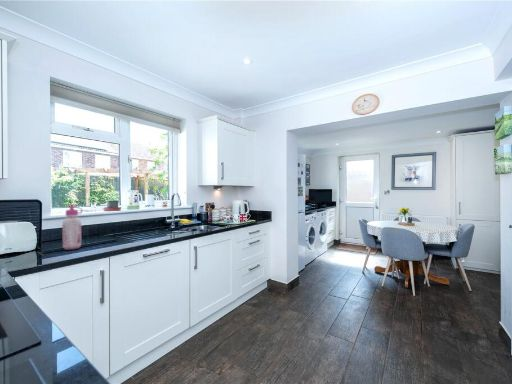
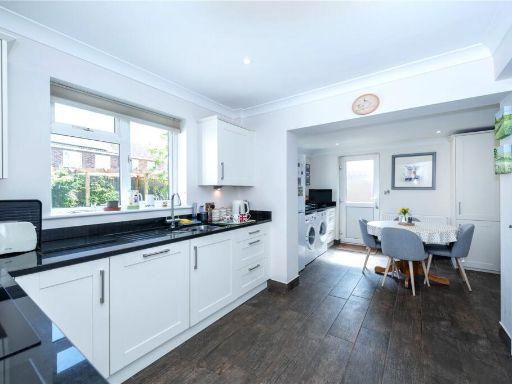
- glue bottle [61,203,84,251]
